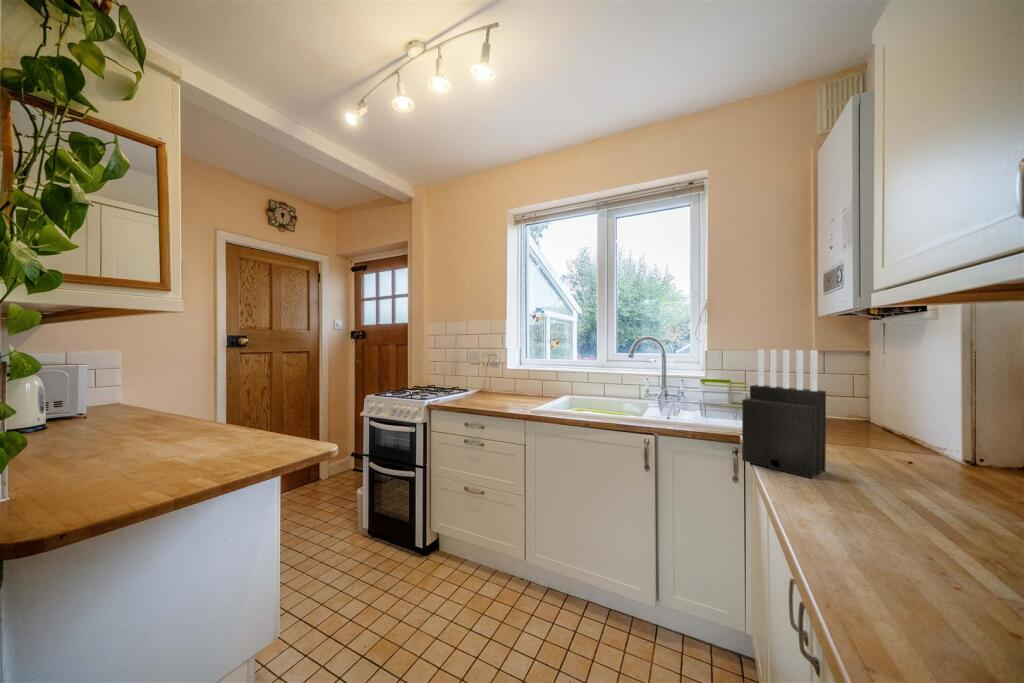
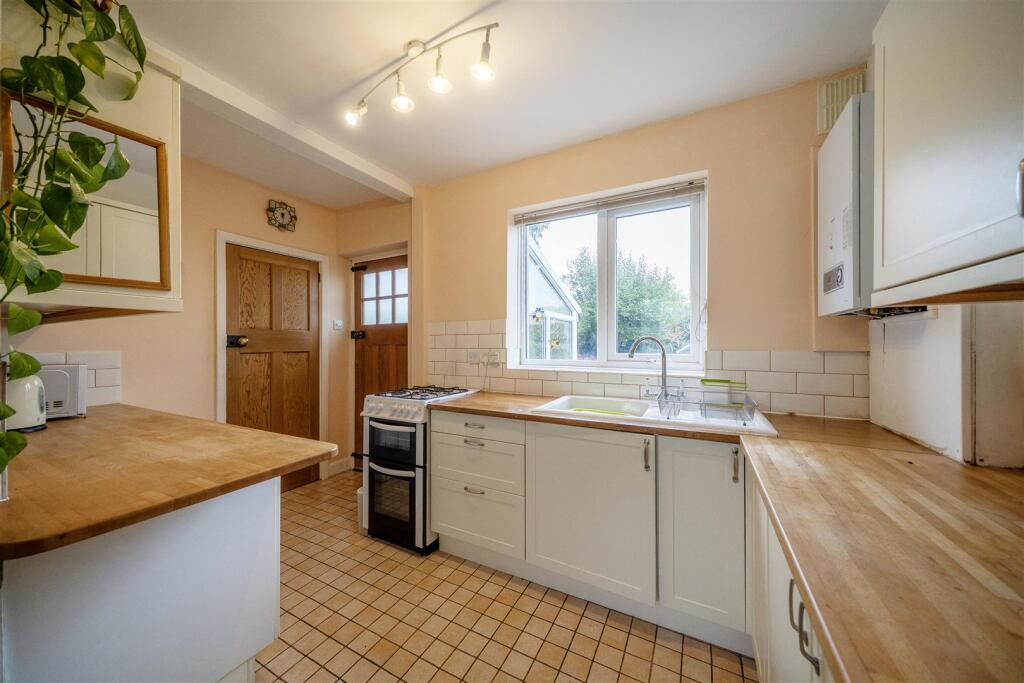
- knife block [741,348,827,480]
